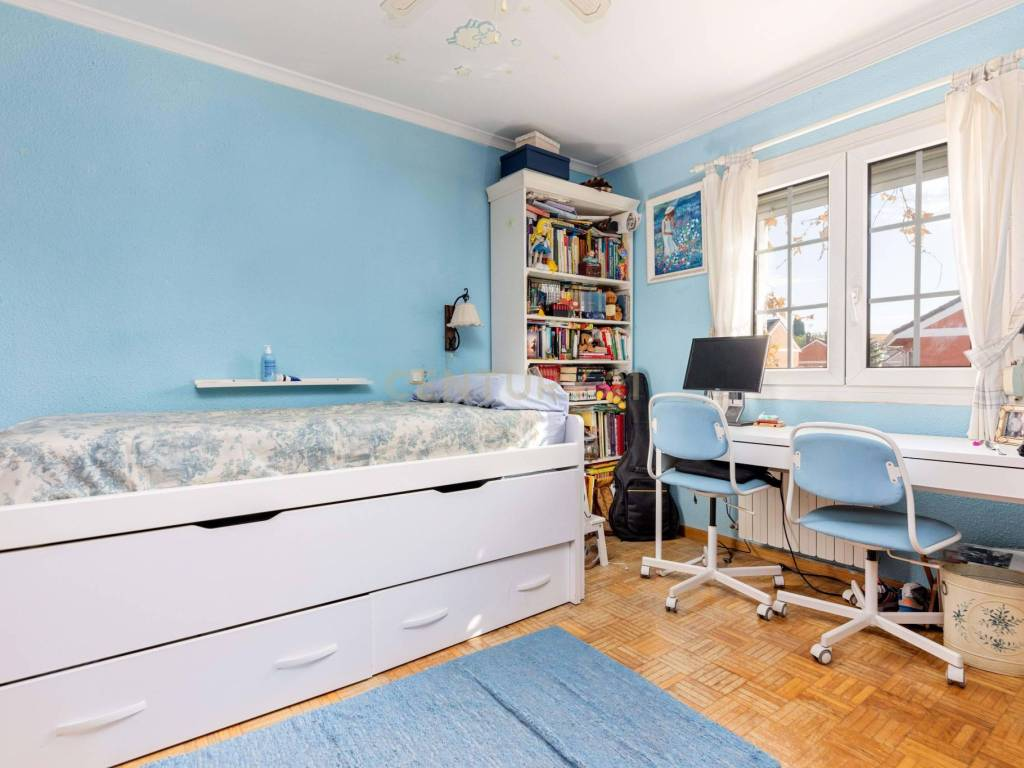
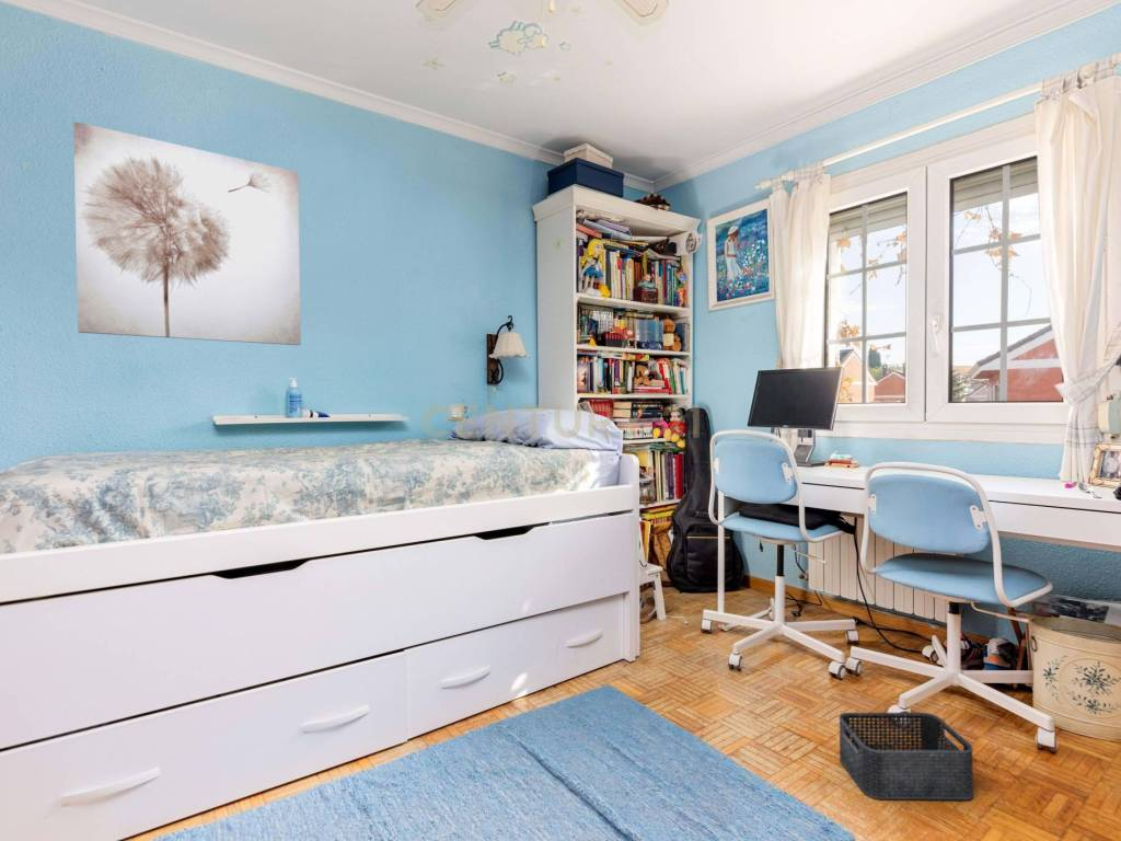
+ storage bin [839,712,974,800]
+ wall art [72,120,302,346]
